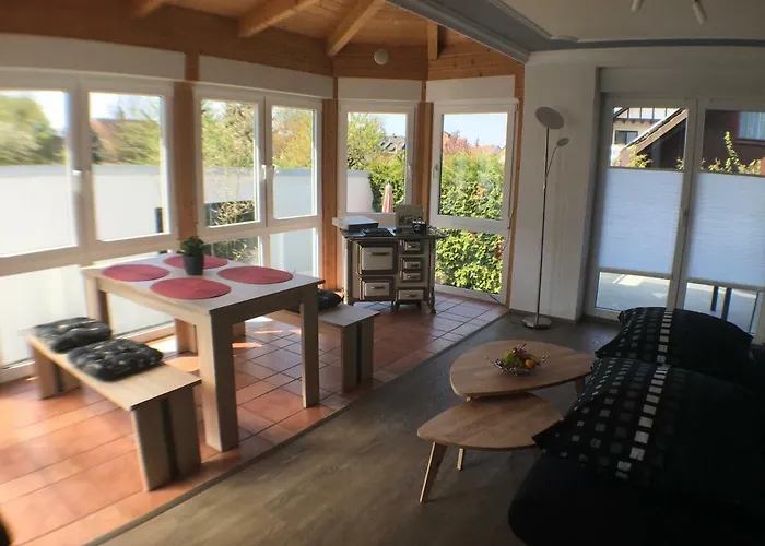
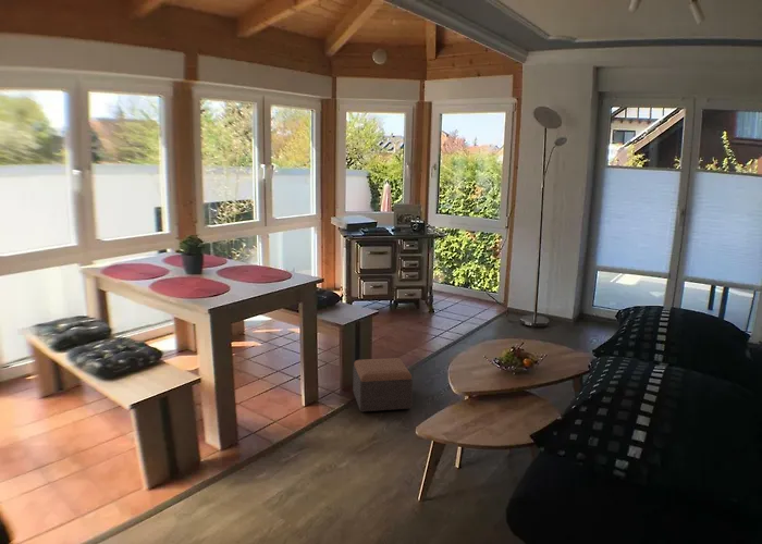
+ footstool [352,357,414,412]
